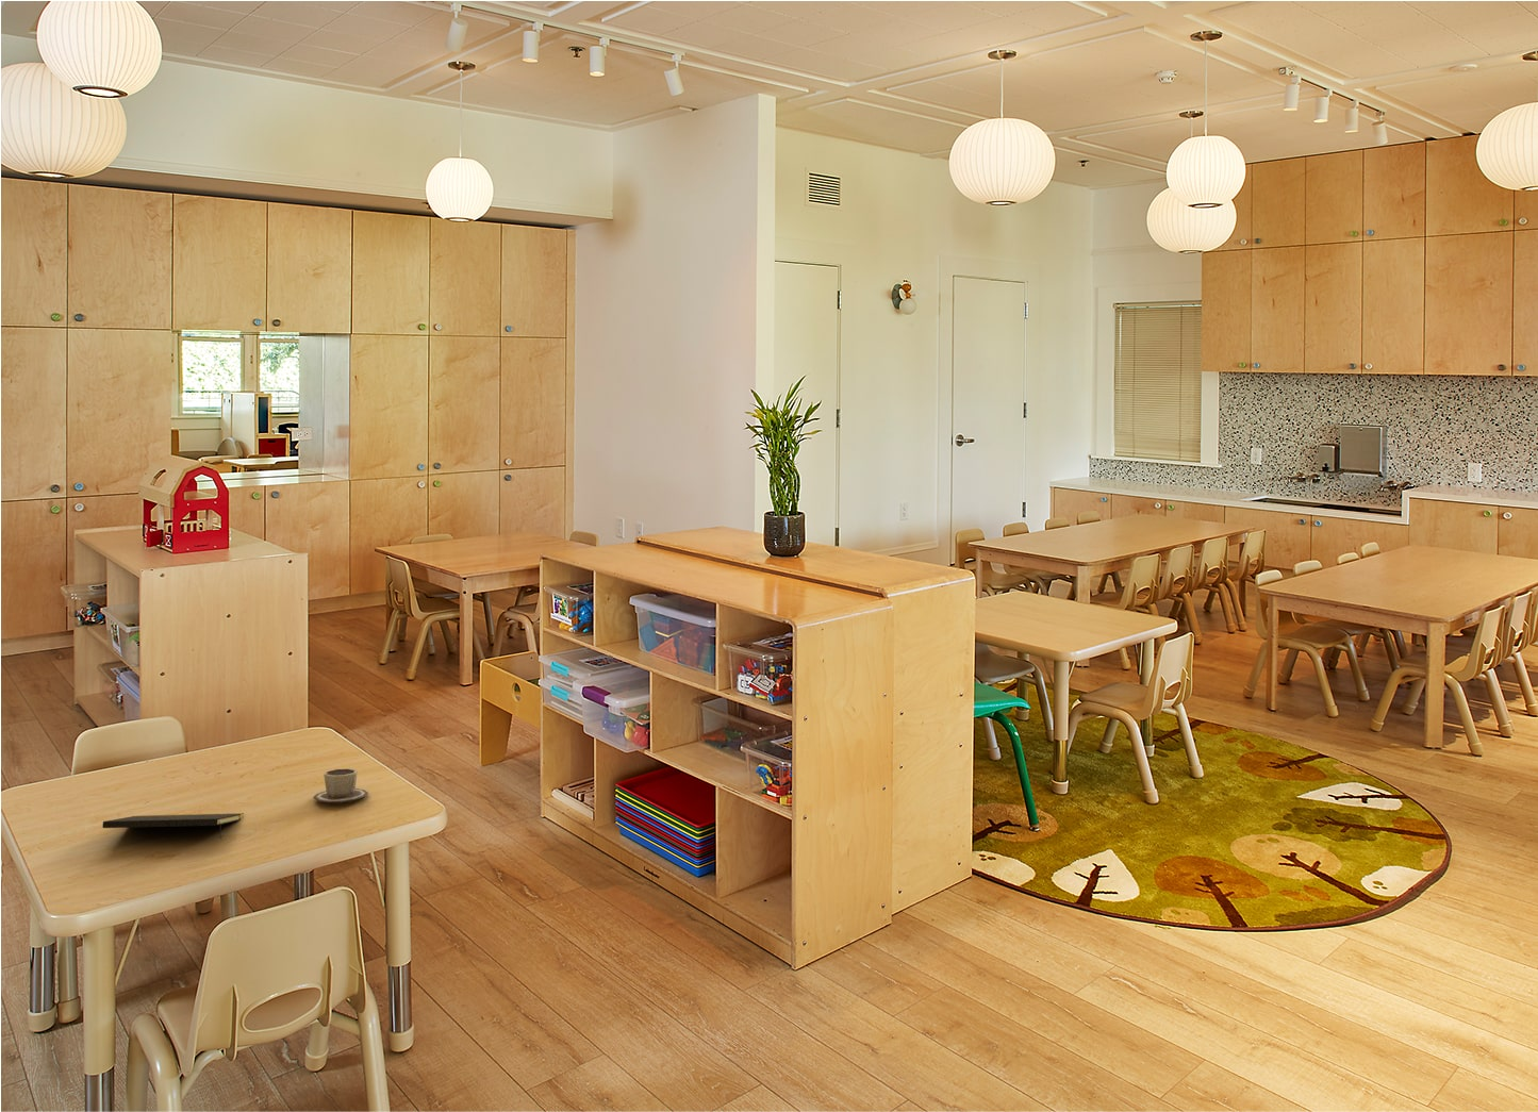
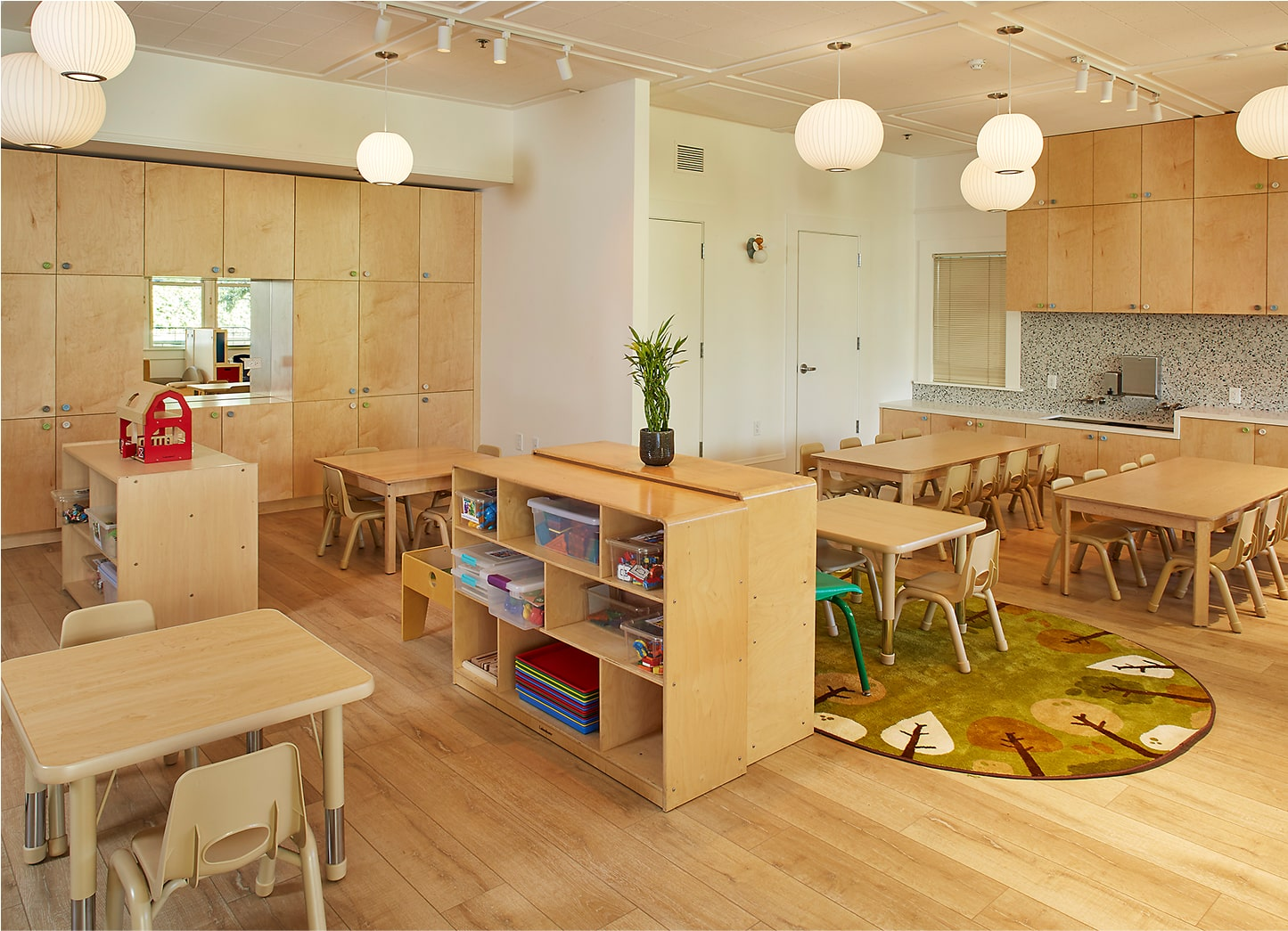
- notepad [103,812,245,840]
- cup [312,767,369,804]
